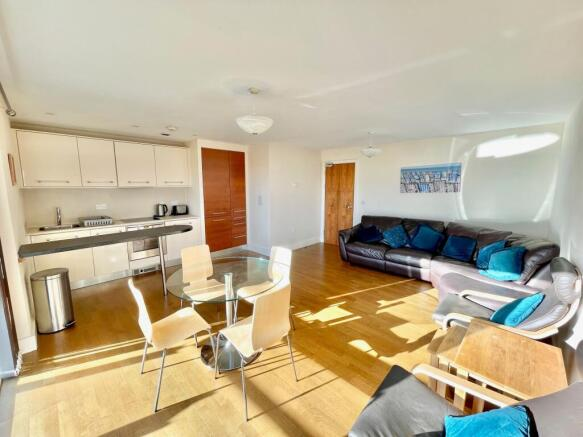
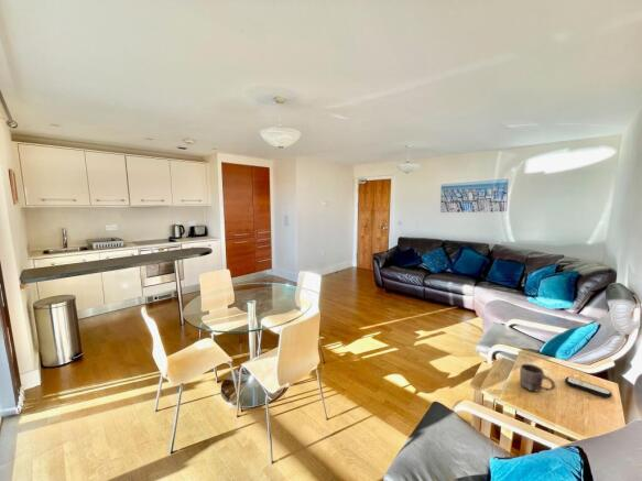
+ remote control [564,375,613,398]
+ mug [519,363,556,392]
